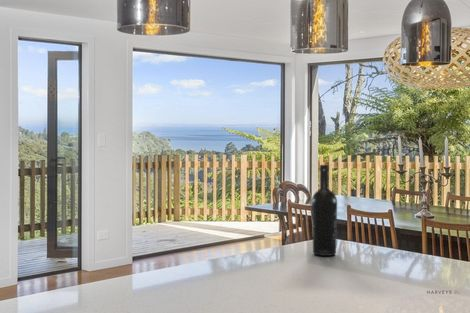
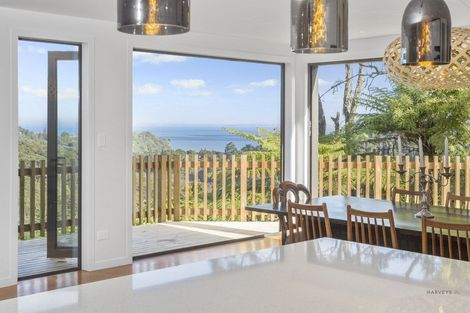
- wine bottle [311,164,338,257]
